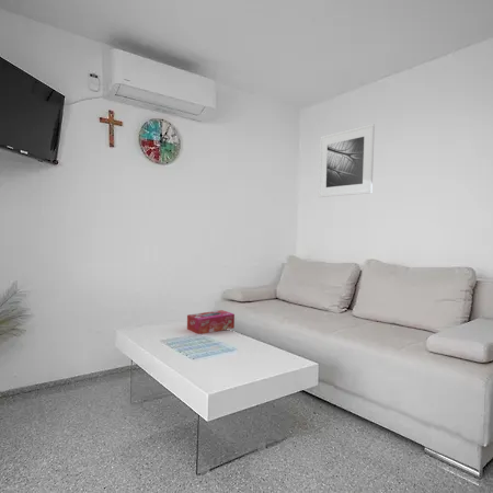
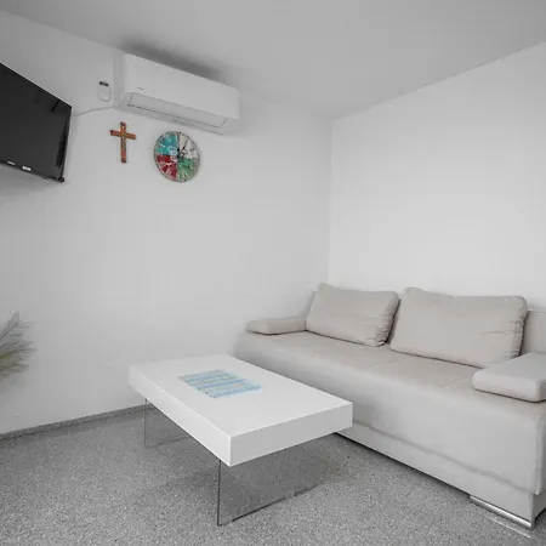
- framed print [318,123,376,198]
- tissue box [186,309,236,335]
